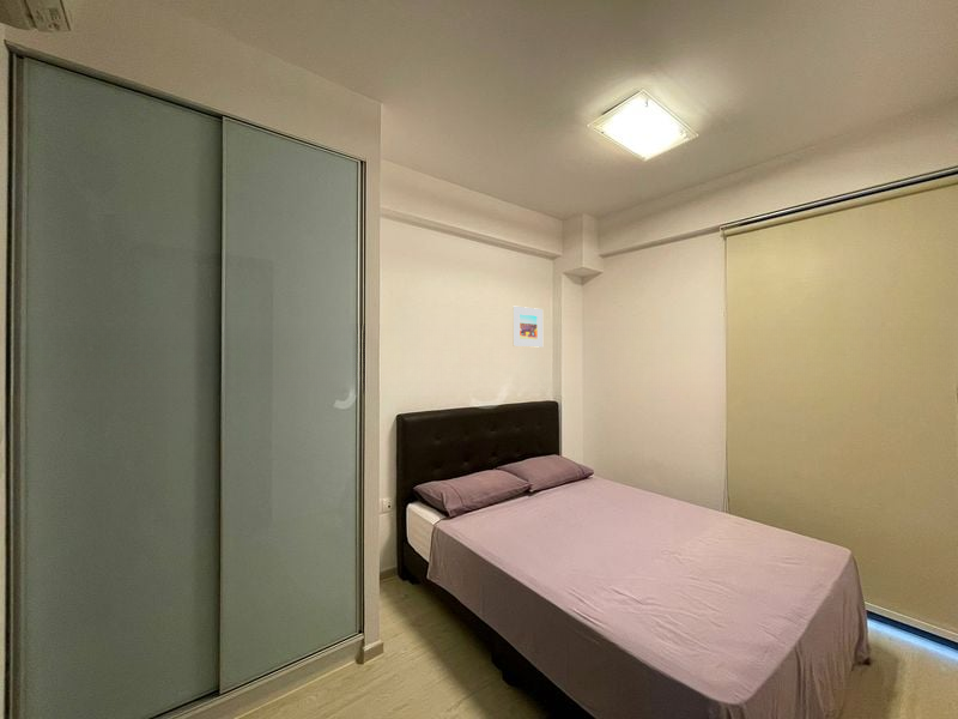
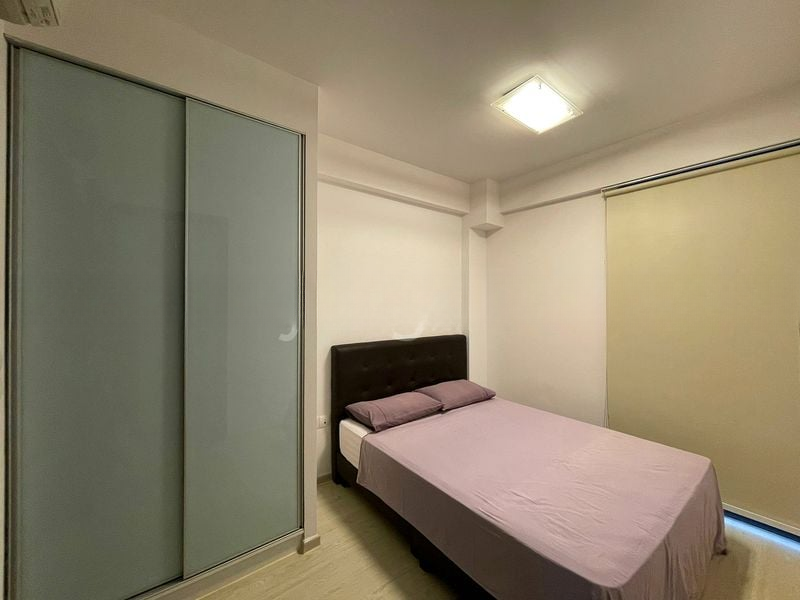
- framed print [511,306,544,349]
